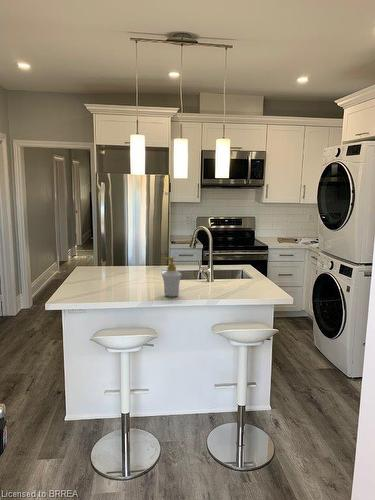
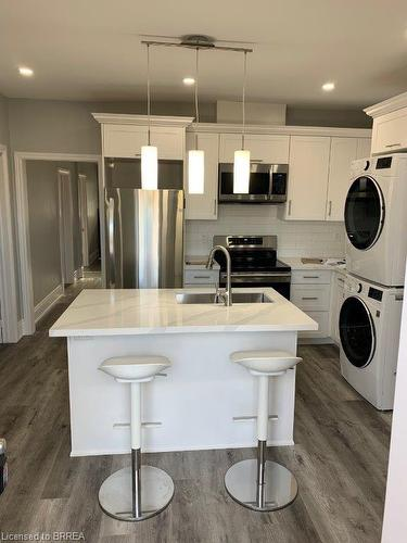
- soap bottle [161,256,183,298]
